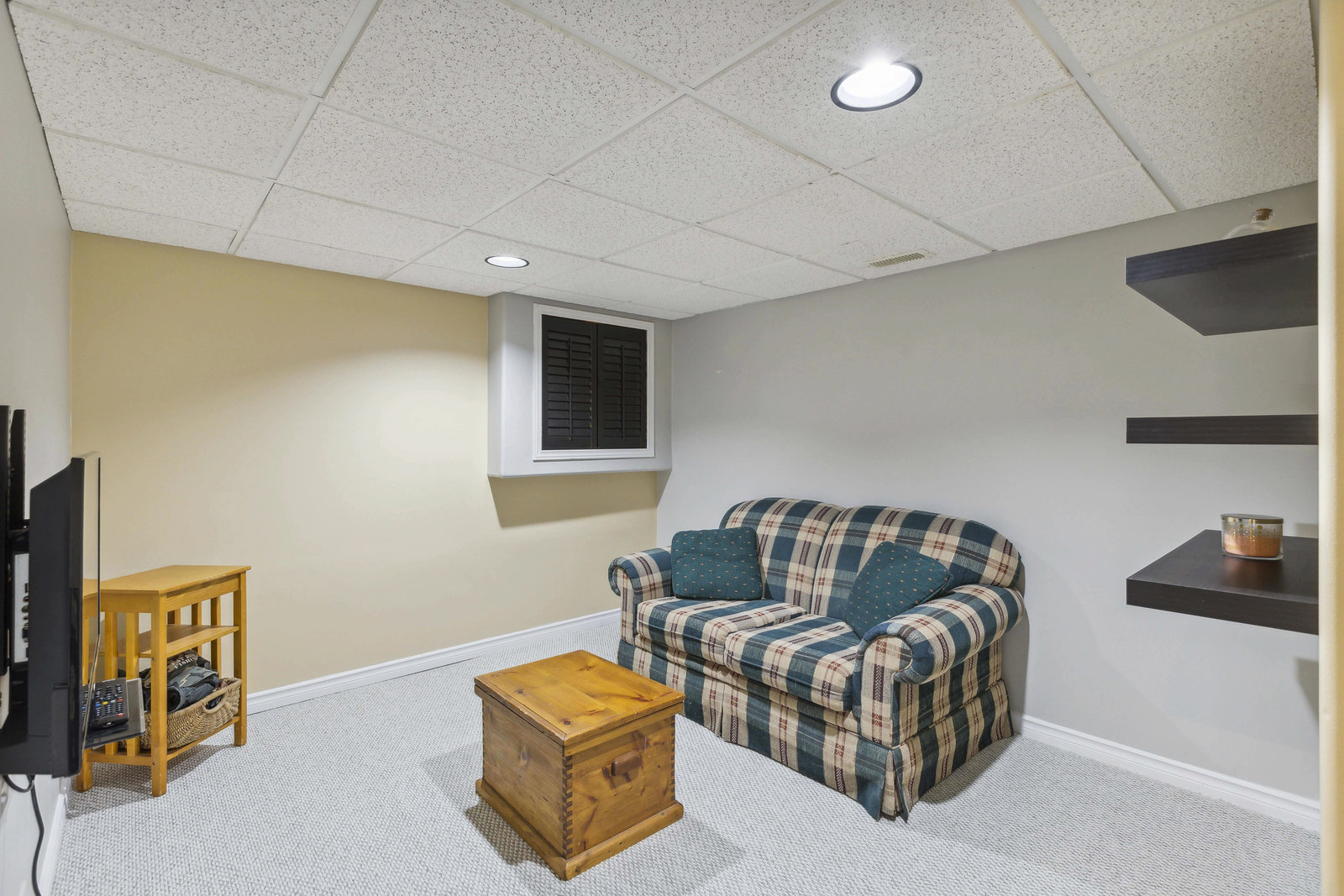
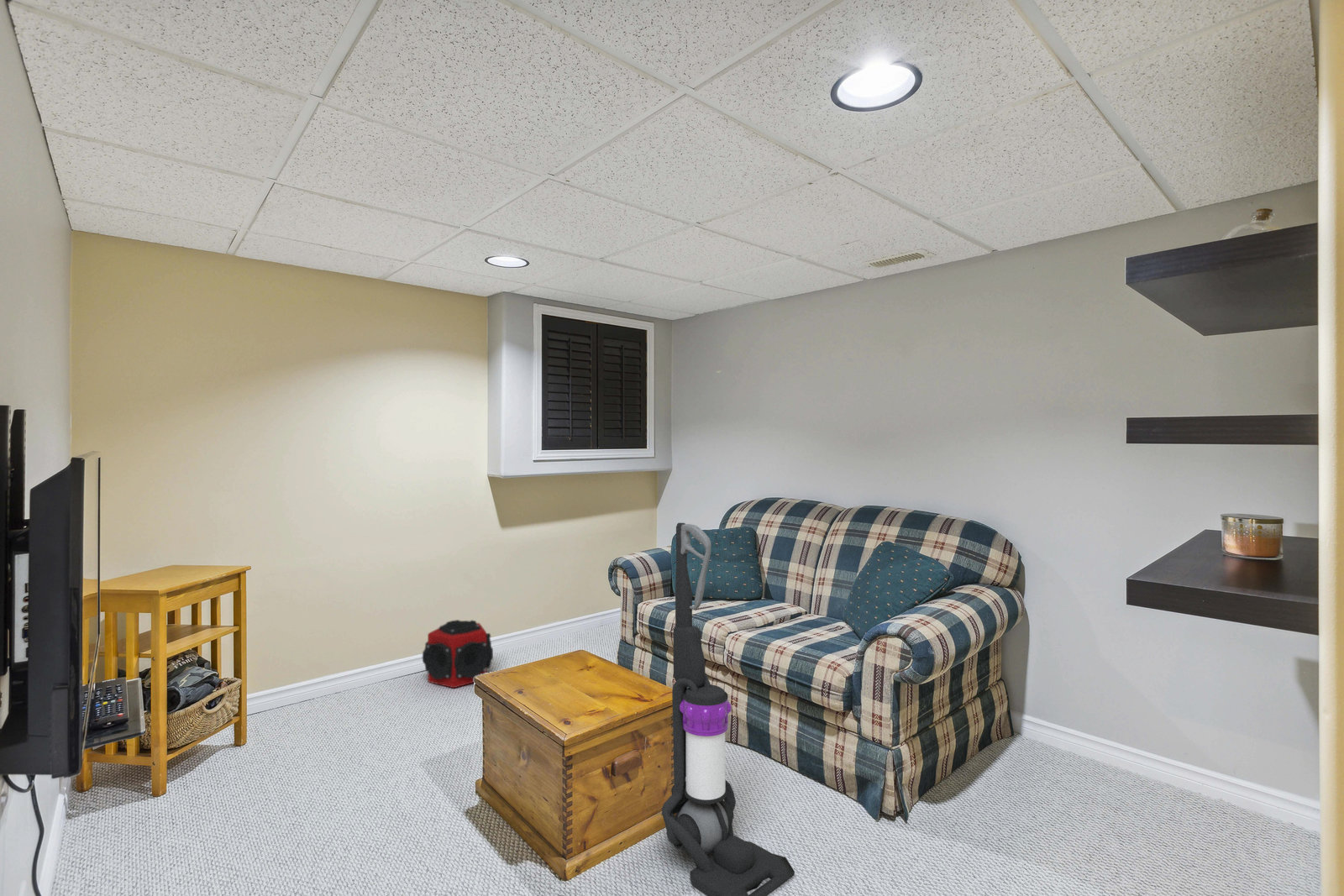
+ vacuum cleaner [661,522,795,896]
+ speaker [422,619,494,689]
